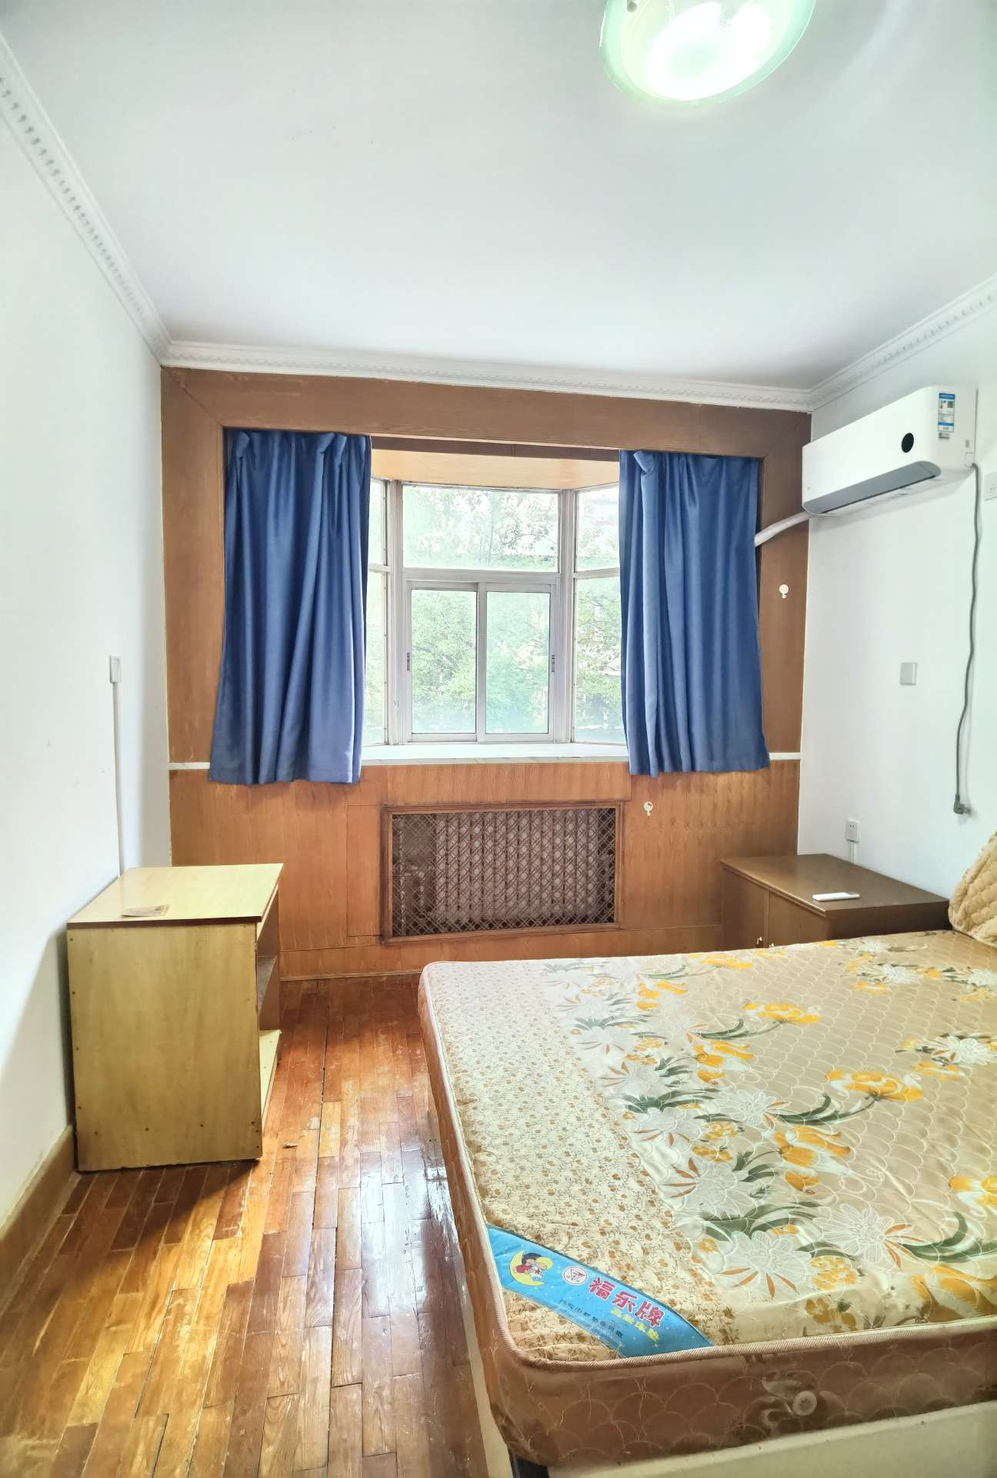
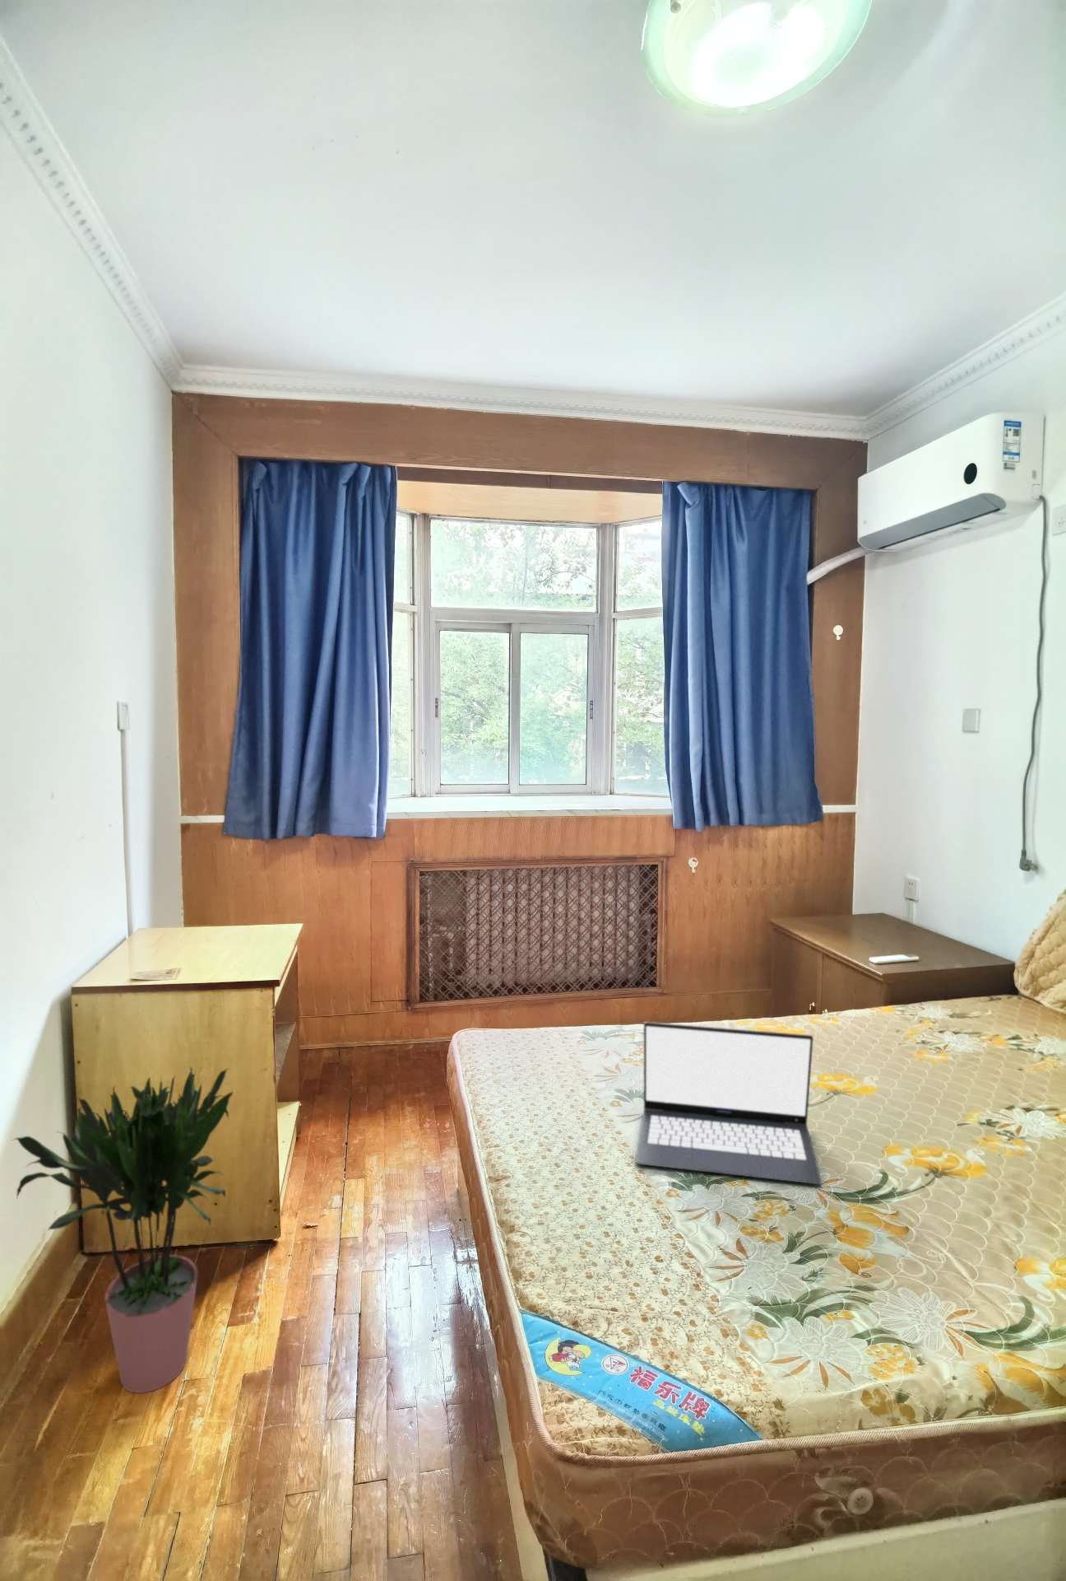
+ potted plant [12,1066,233,1394]
+ laptop [635,1021,822,1186]
